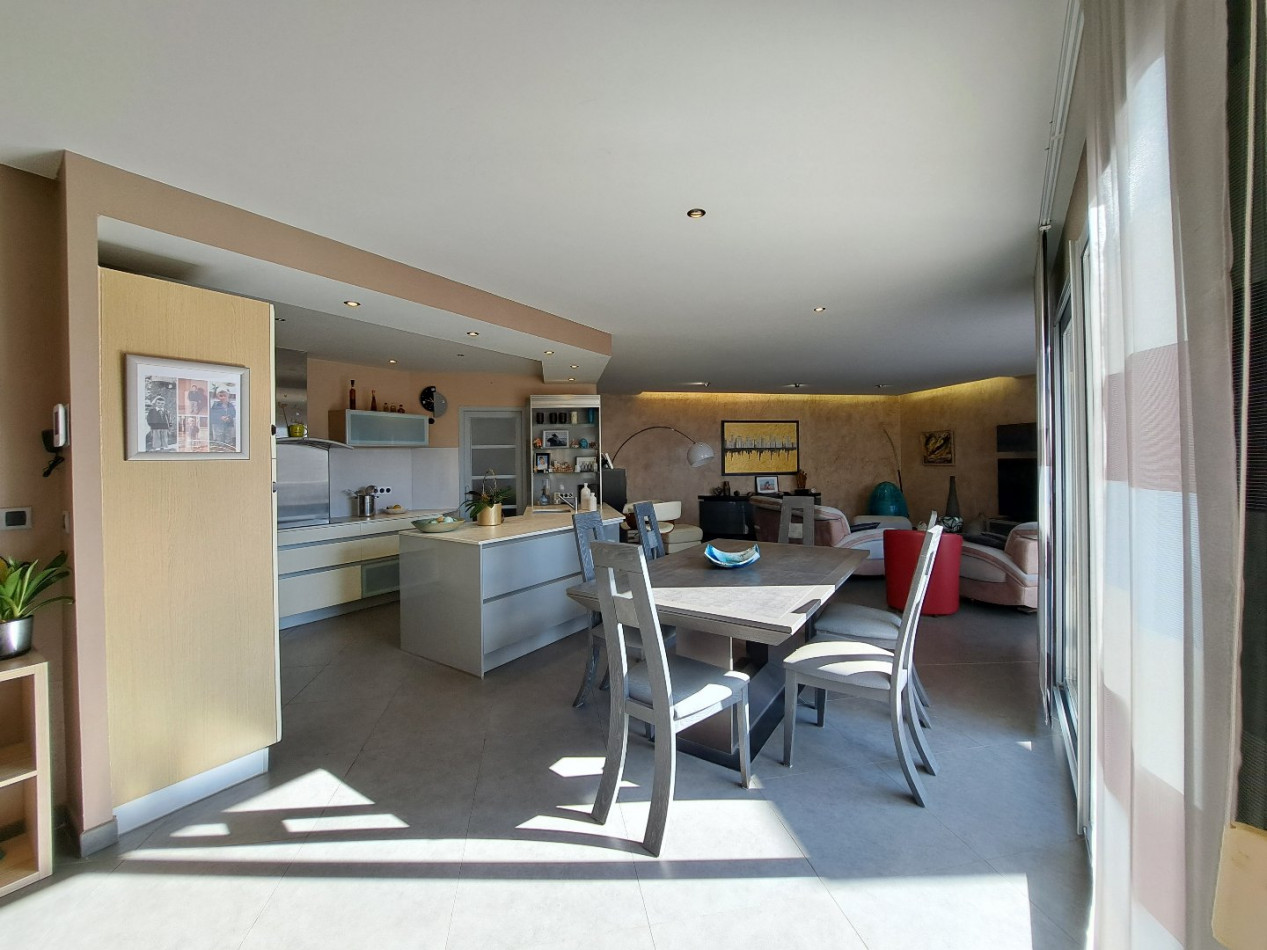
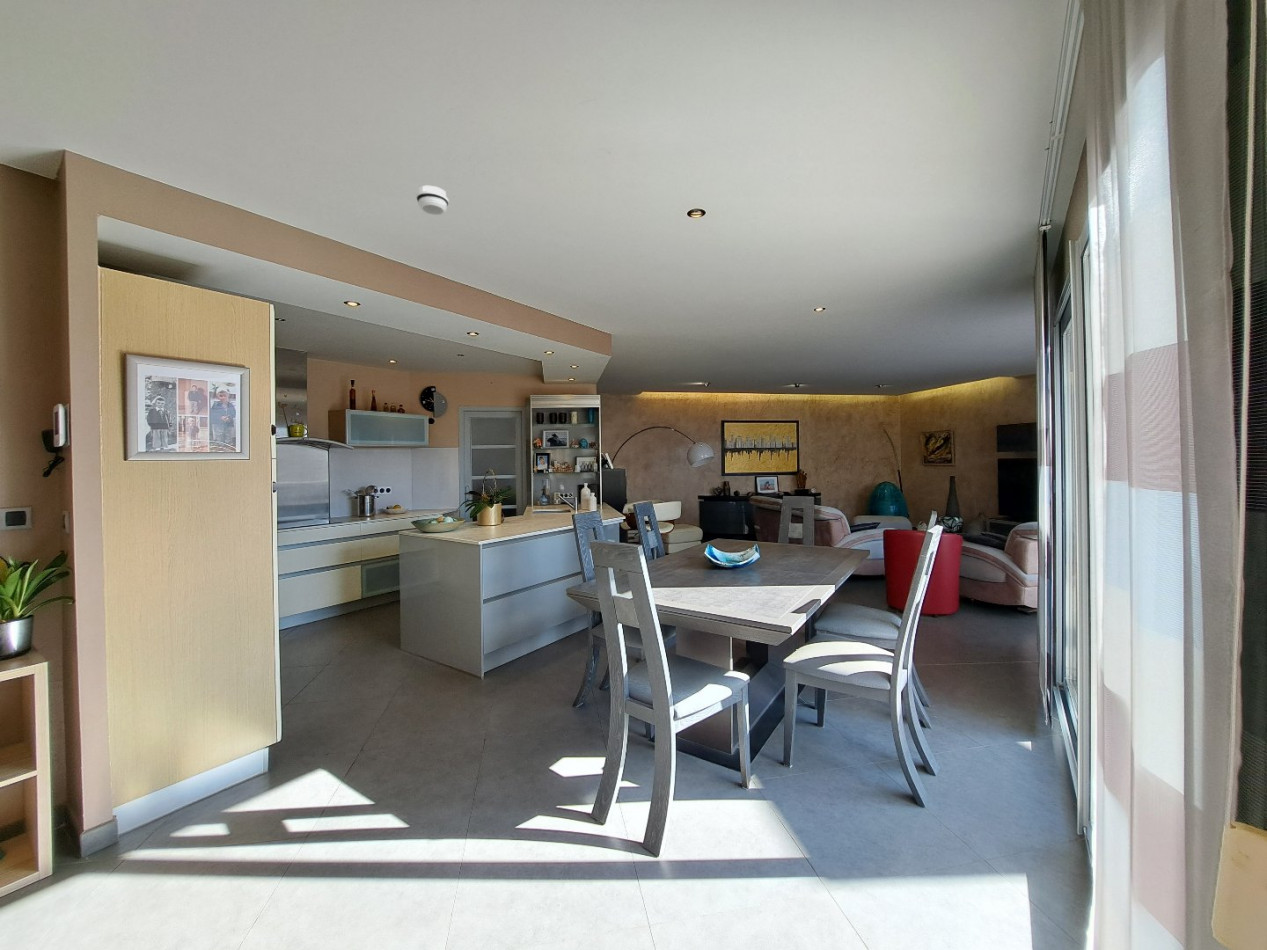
+ smoke detector [415,185,450,216]
